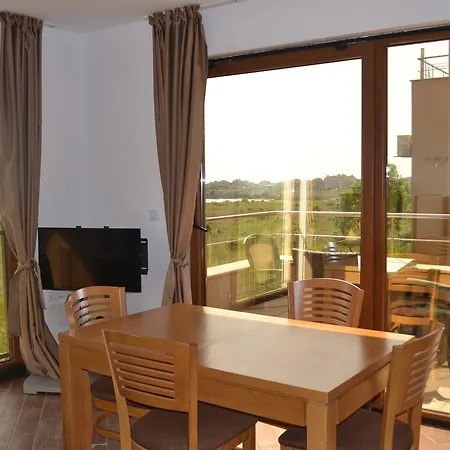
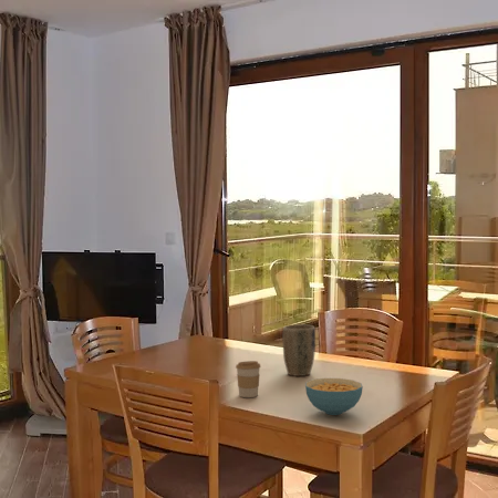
+ plant pot [282,323,317,377]
+ cereal bowl [304,377,364,416]
+ coffee cup [235,360,262,398]
